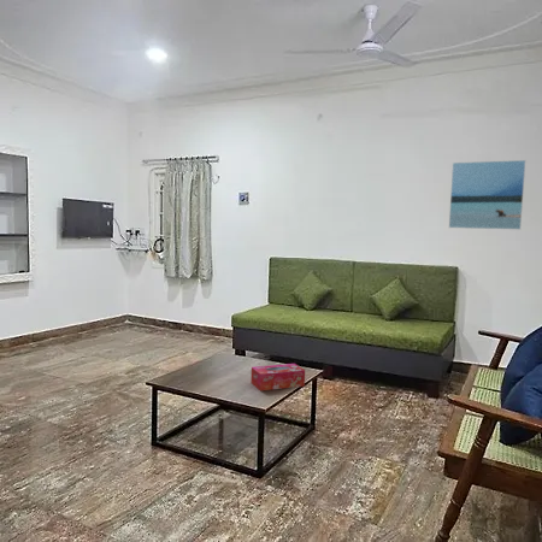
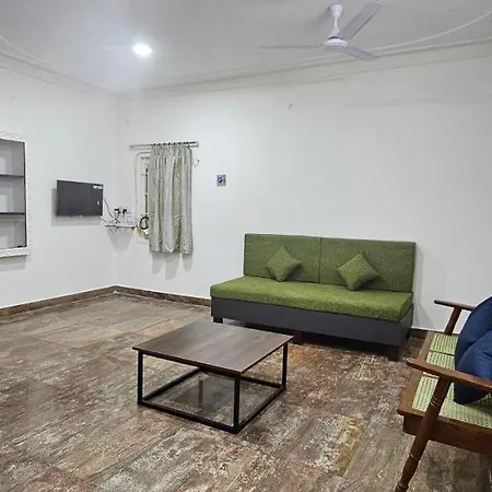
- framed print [448,159,526,231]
- tissue box [249,363,306,391]
